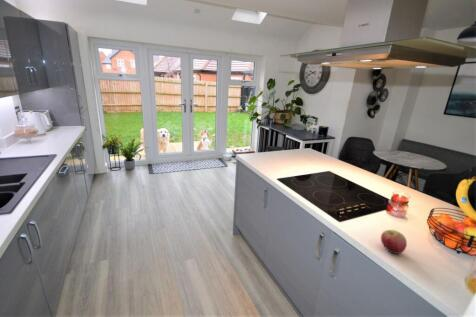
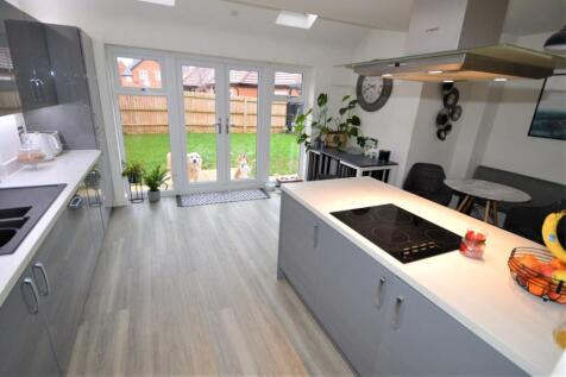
- apple [380,229,408,255]
